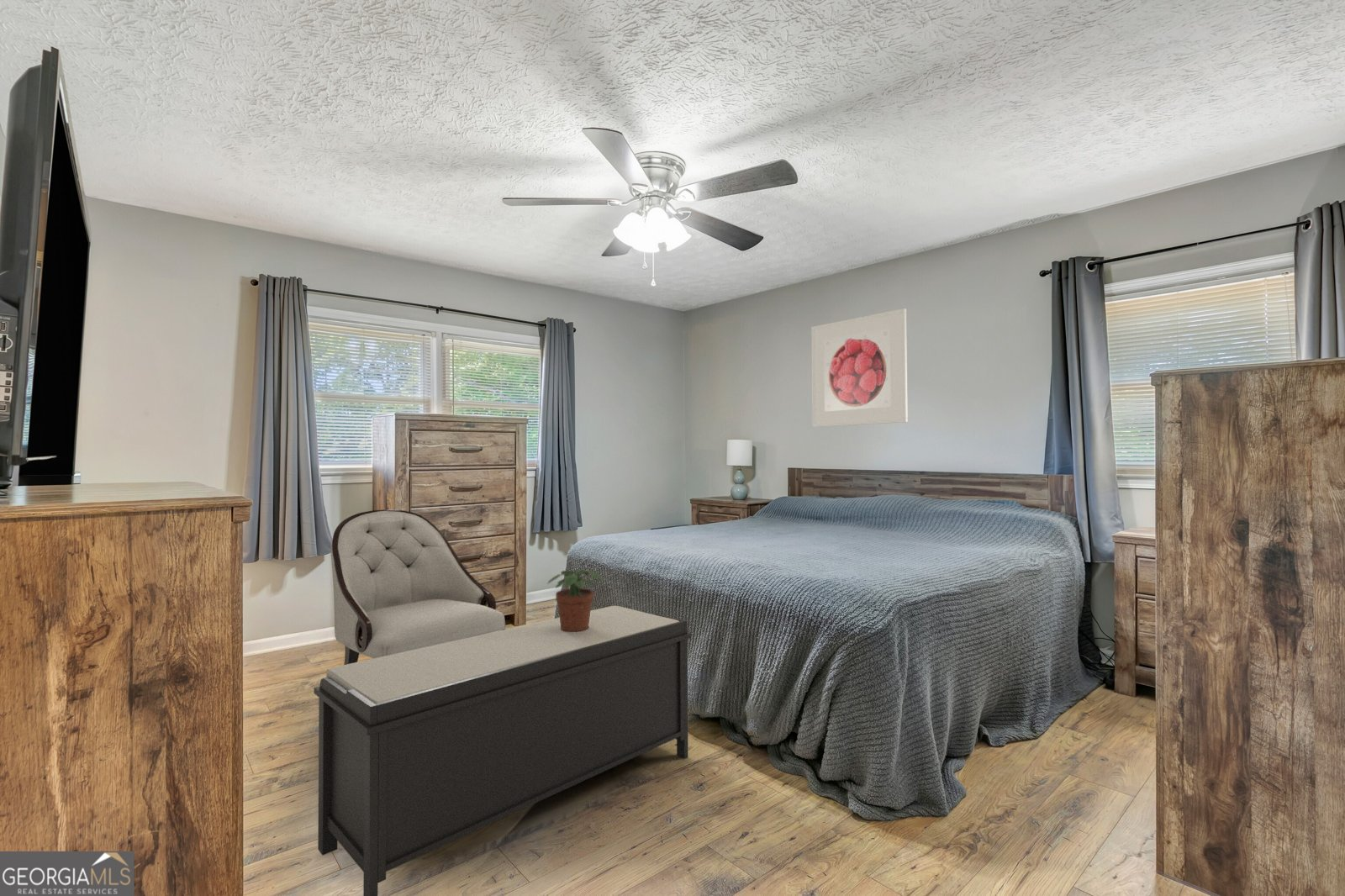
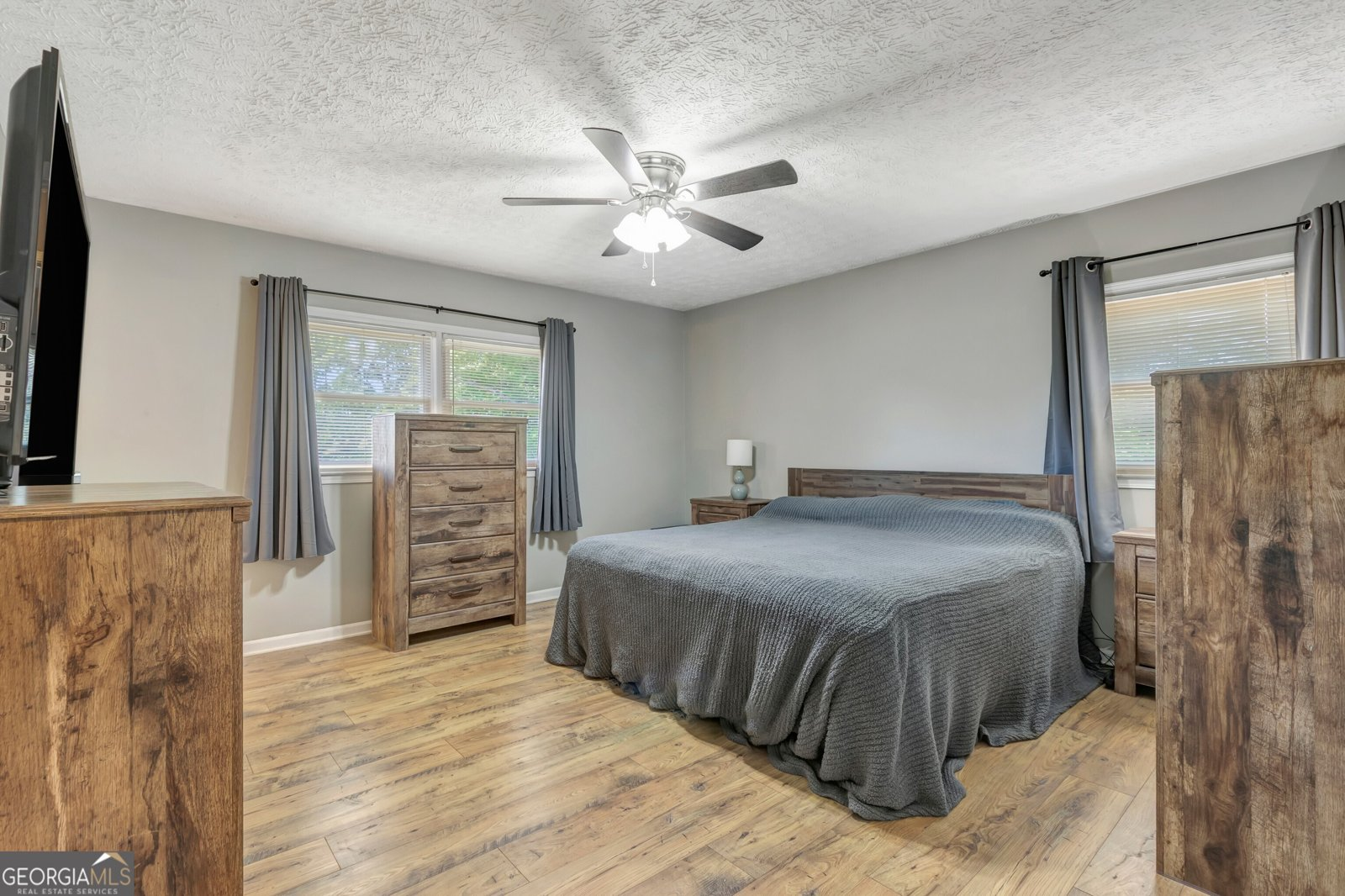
- potted plant [546,568,603,632]
- armchair [330,509,506,665]
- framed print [810,308,909,428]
- bench [313,605,692,896]
